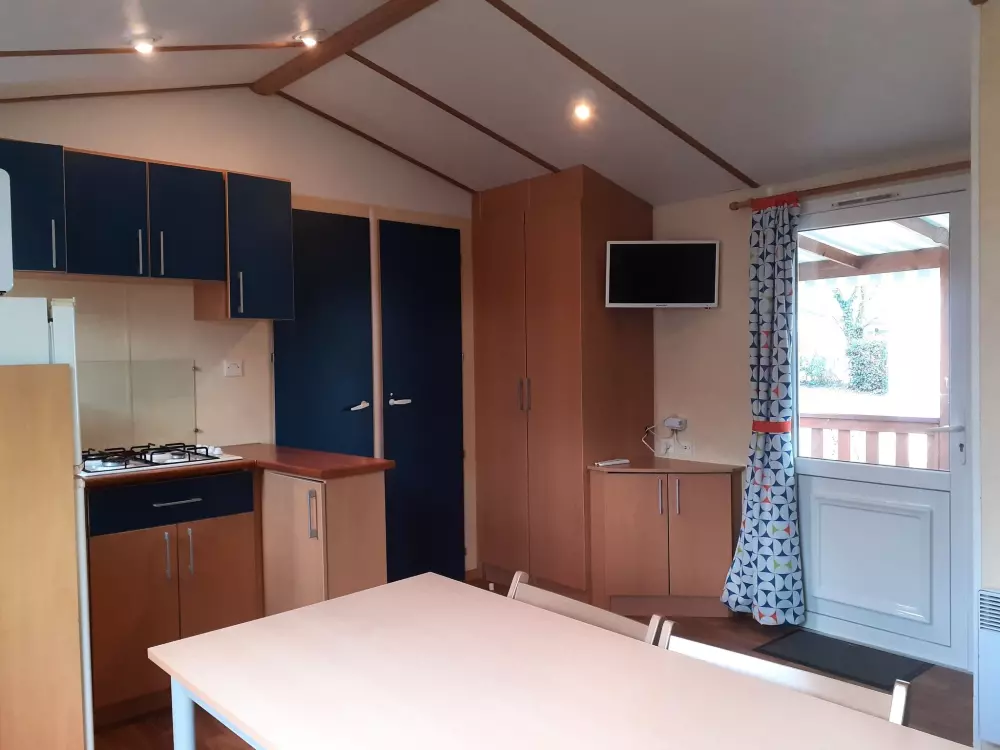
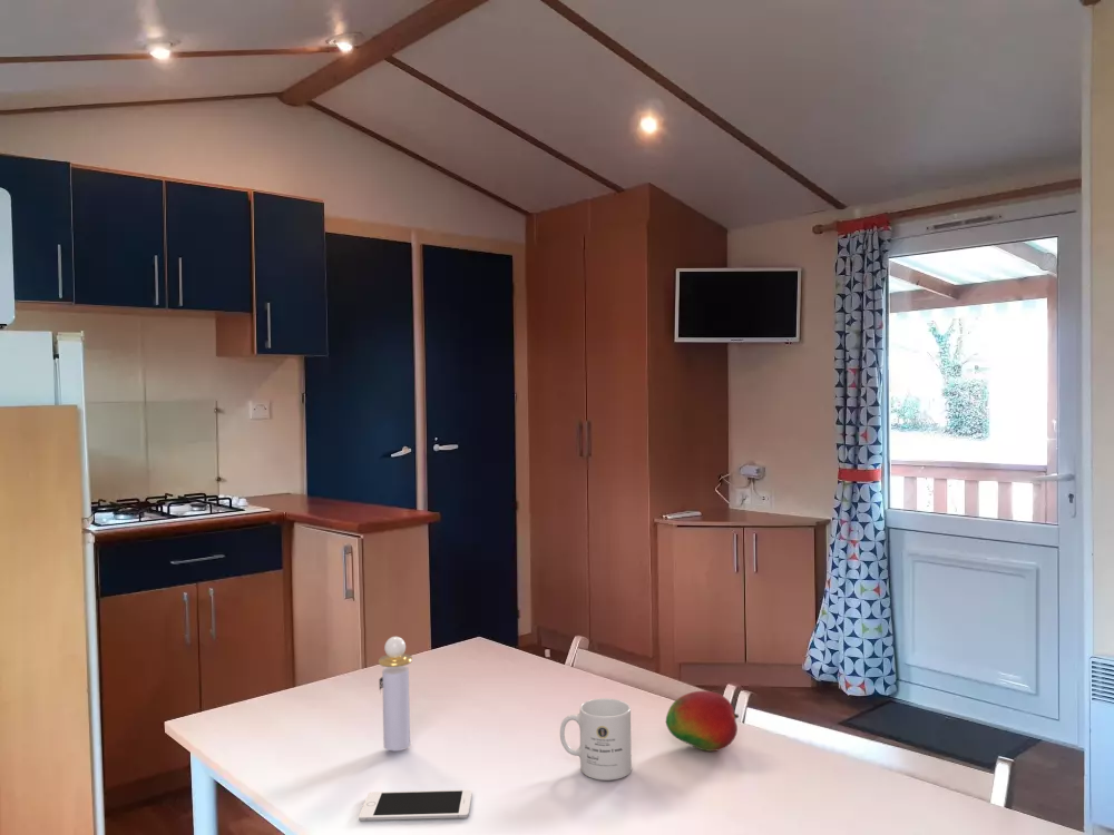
+ perfume bottle [378,636,413,752]
+ cell phone [358,788,473,822]
+ fruit [665,690,740,753]
+ mug [559,697,633,782]
